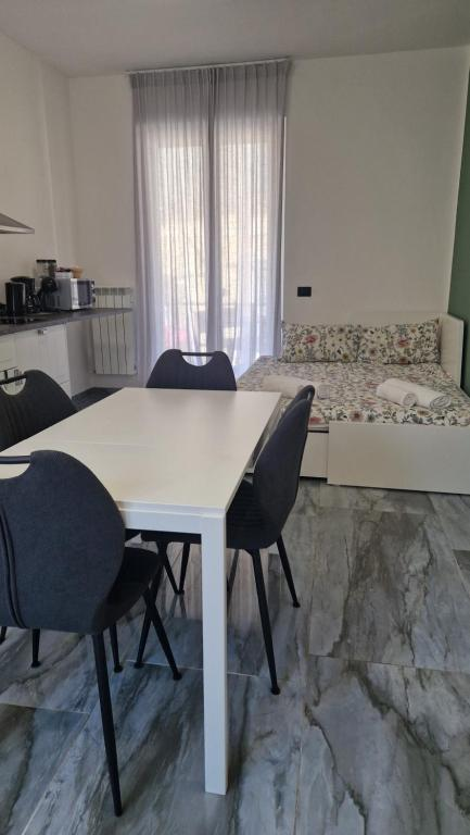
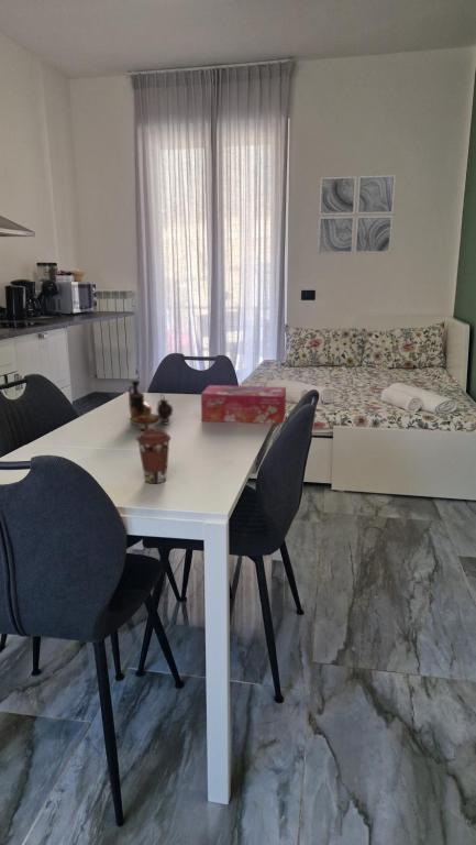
+ tissue box [200,384,287,425]
+ wall art [317,174,397,254]
+ coffee cup [135,429,173,484]
+ vase [128,380,174,431]
